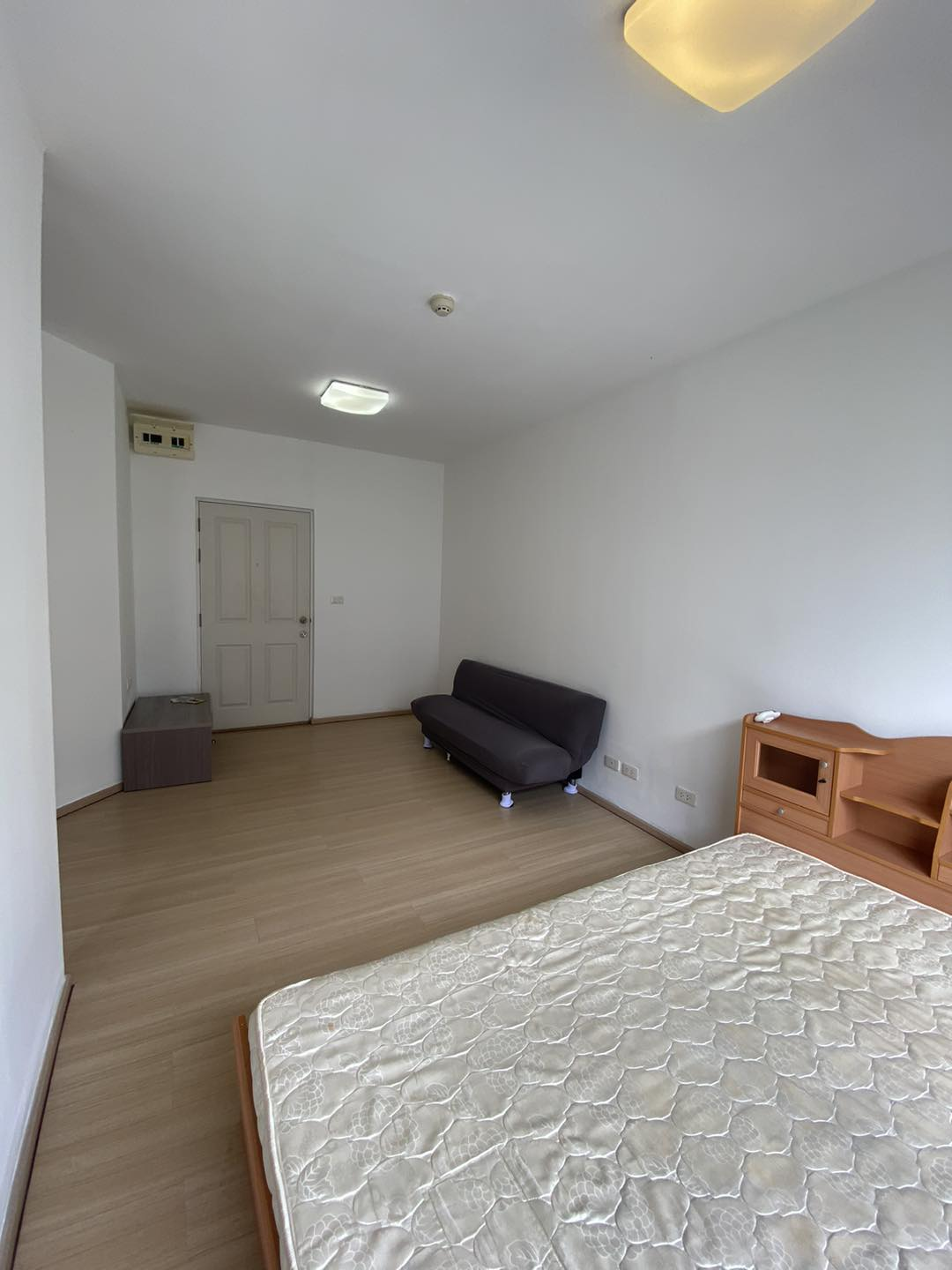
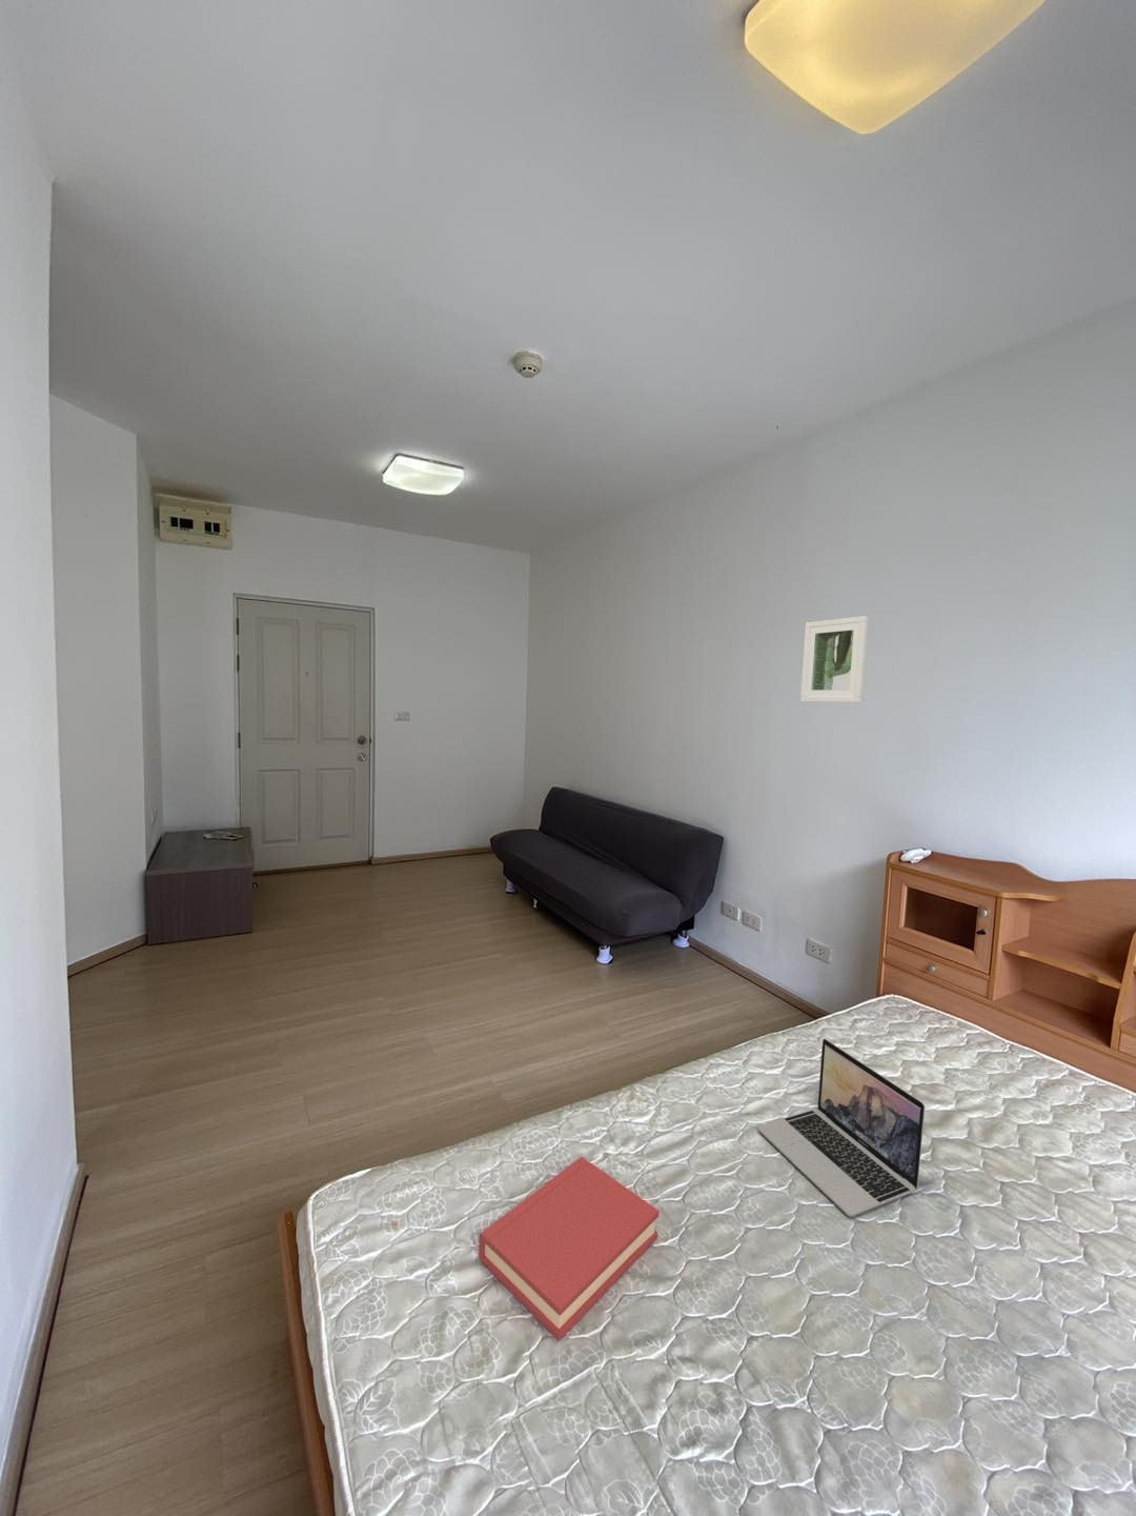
+ hardback book [477,1156,661,1342]
+ laptop [758,1039,926,1218]
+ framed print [799,615,870,703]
